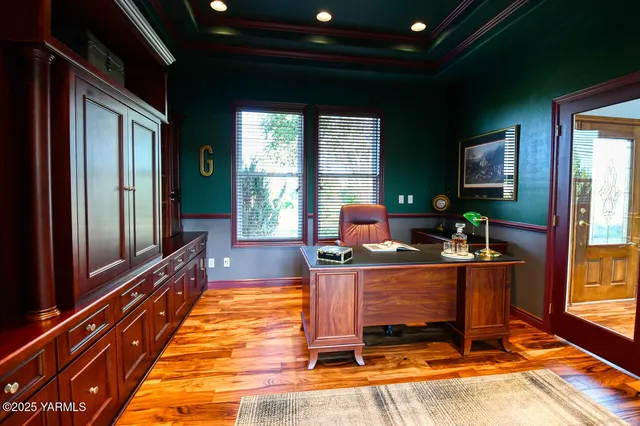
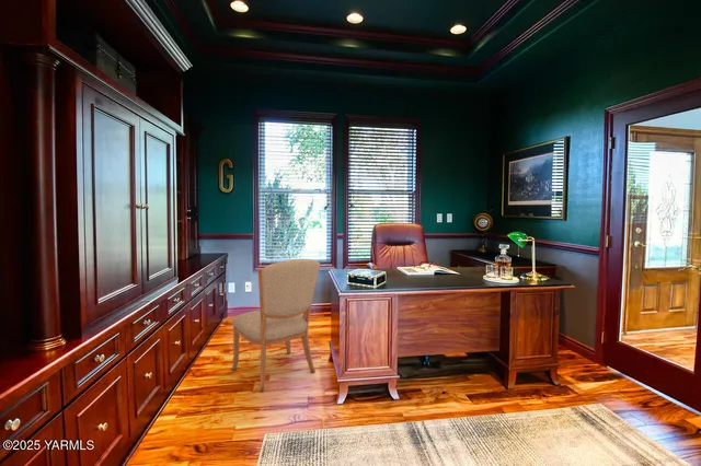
+ chair [231,258,322,393]
